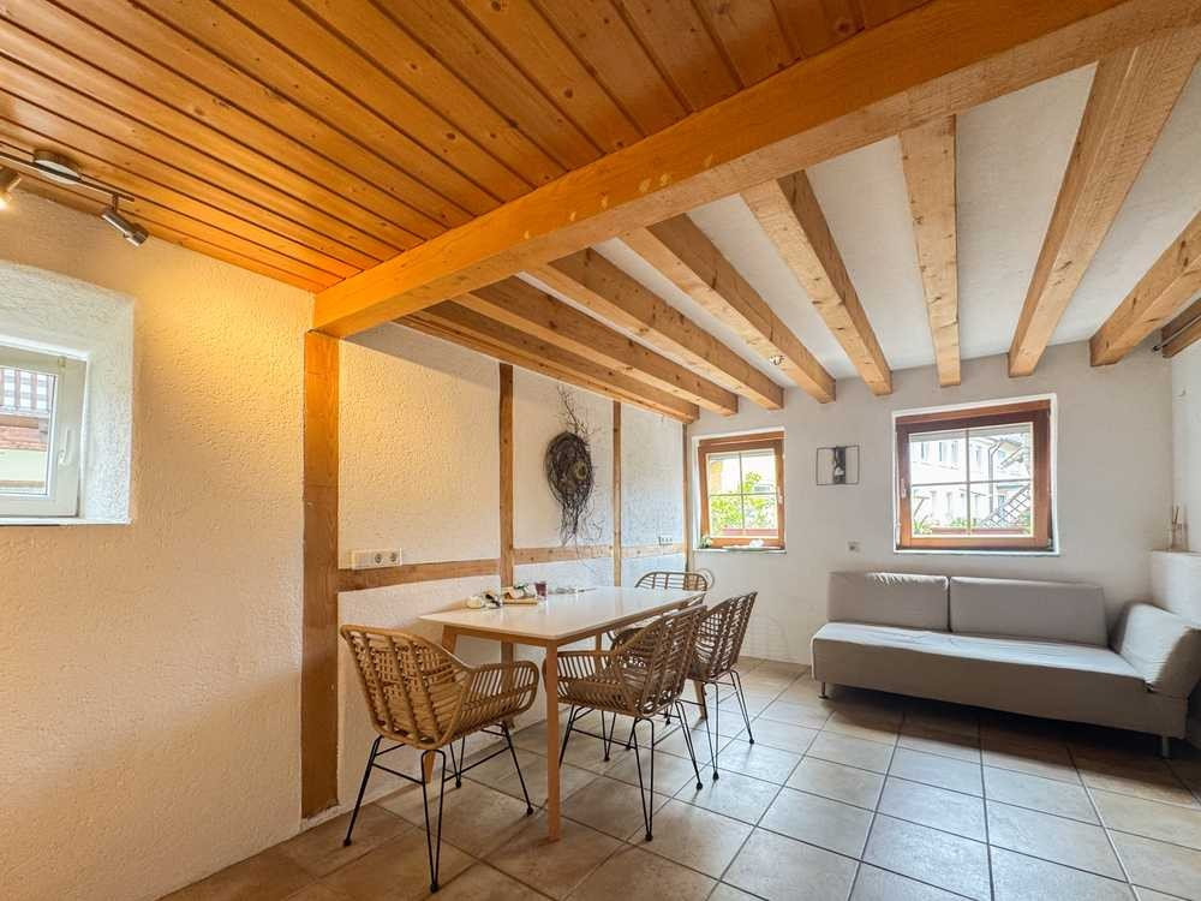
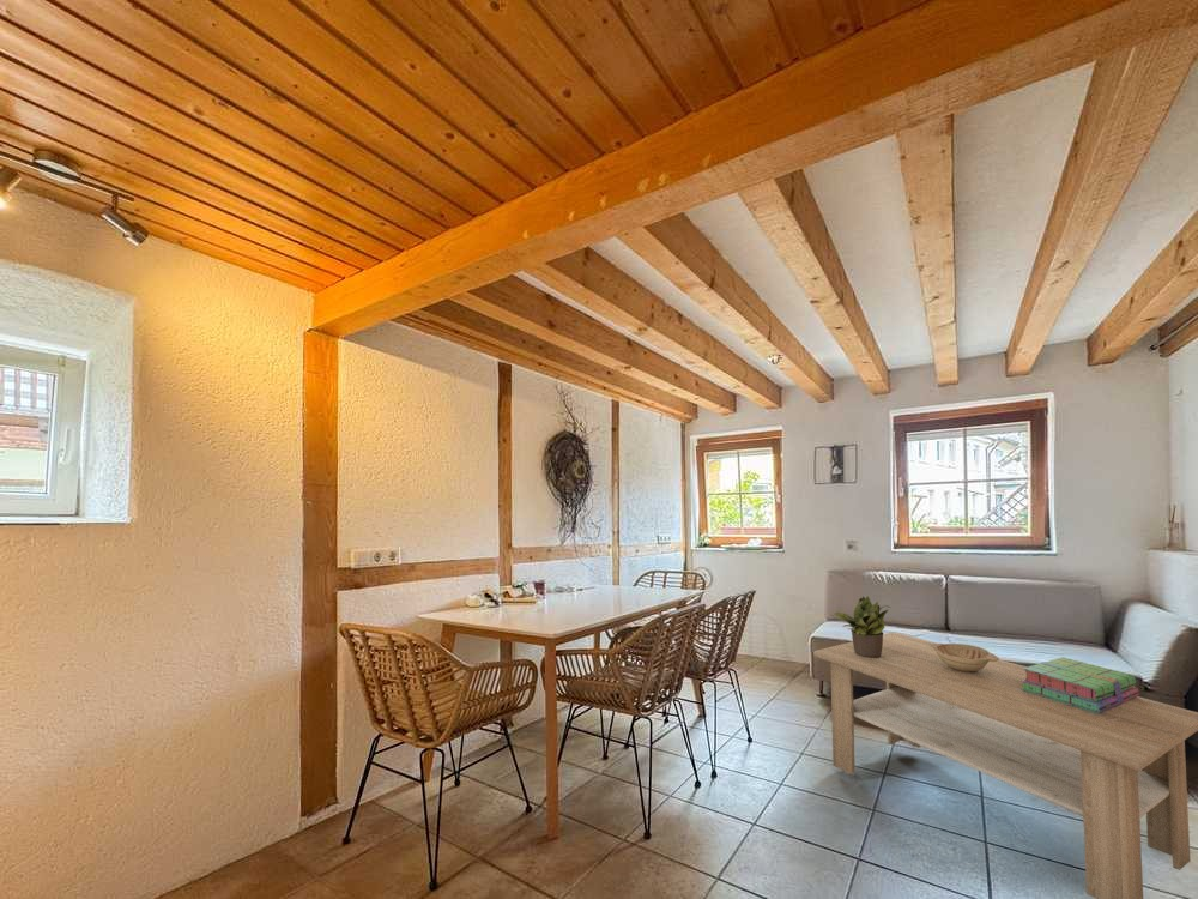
+ potted plant [833,595,891,657]
+ decorative bowl [928,642,1000,672]
+ coffee table [812,630,1198,899]
+ stack of books [1021,656,1140,713]
